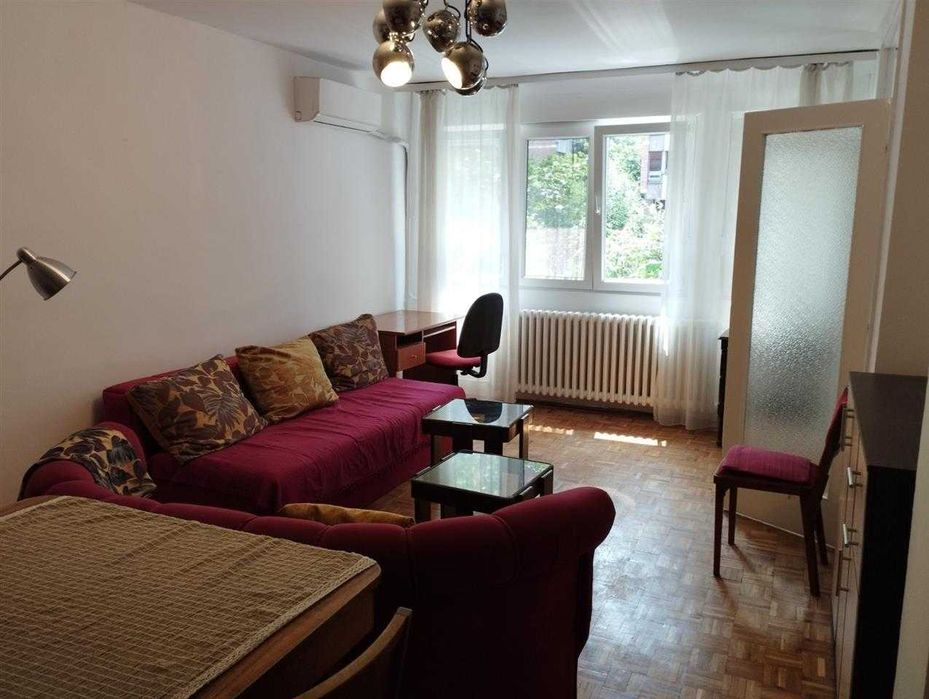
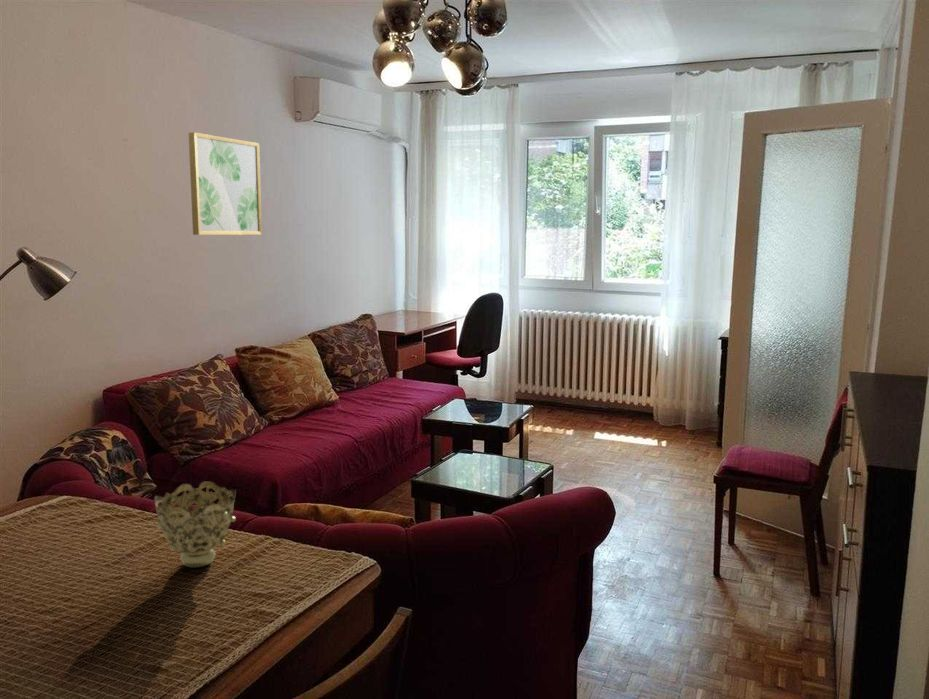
+ wall art [187,131,263,236]
+ decorative bowl [153,480,237,568]
